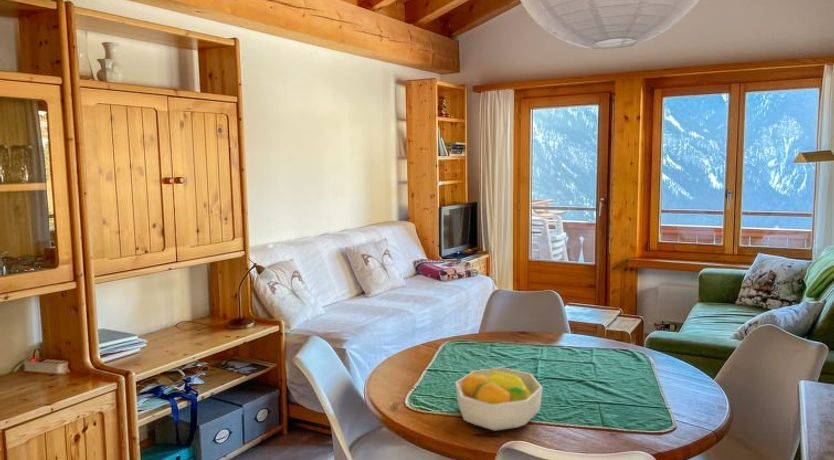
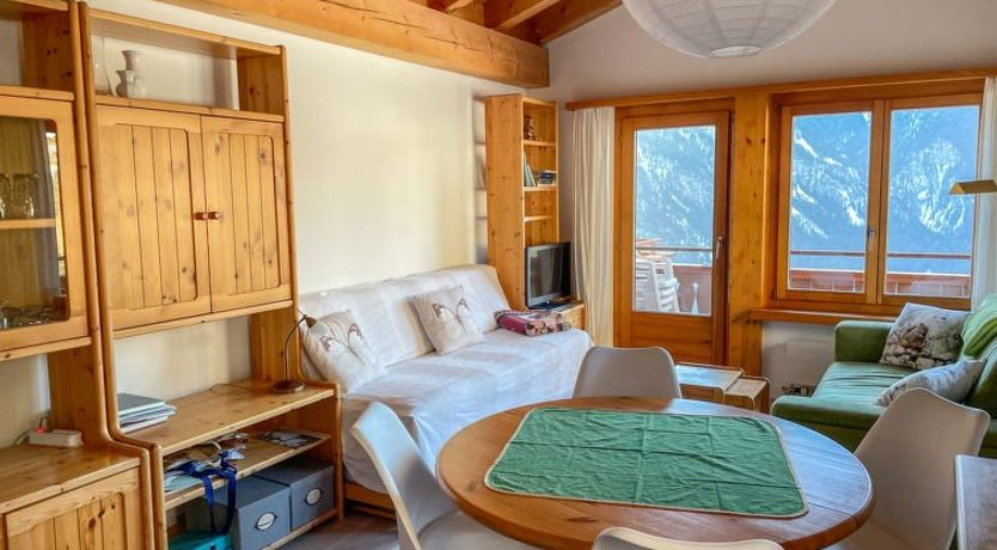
- fruit bowl [454,366,544,432]
